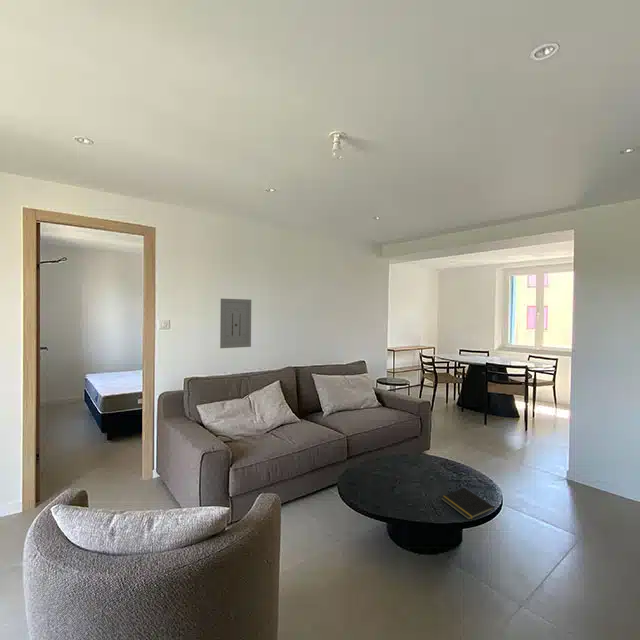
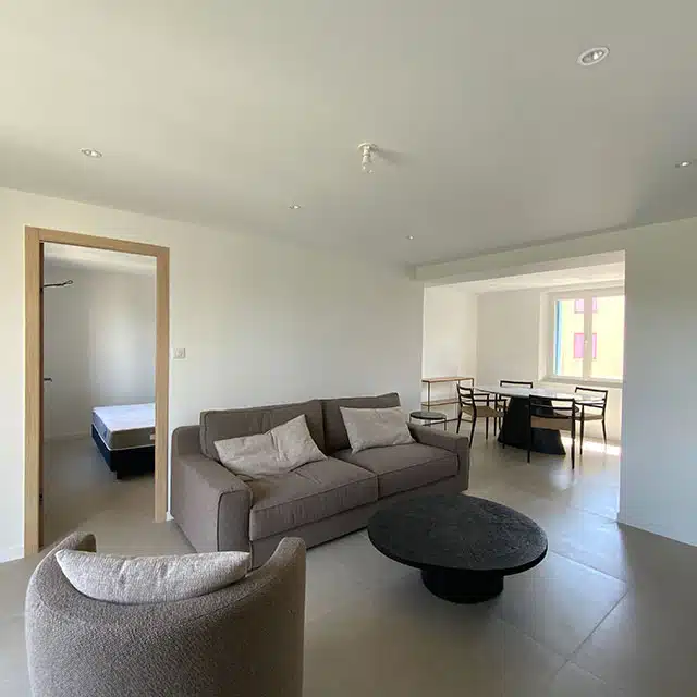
- wall art [219,298,252,349]
- notepad [440,487,495,521]
